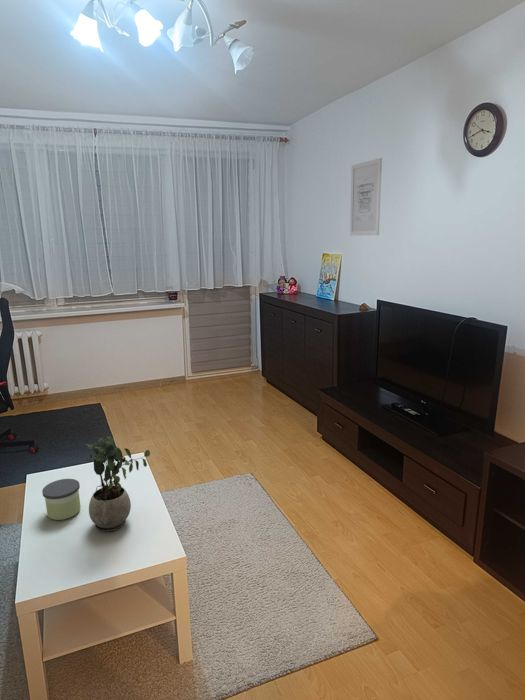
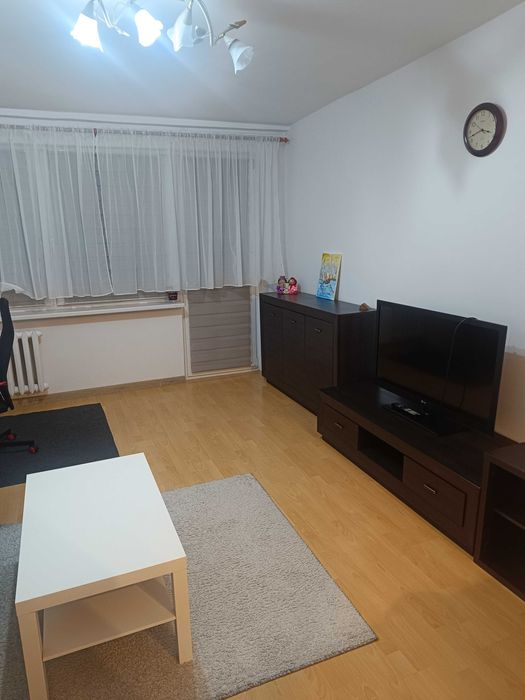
- candle [41,478,82,521]
- wall art [349,157,383,236]
- potted plant [83,436,151,533]
